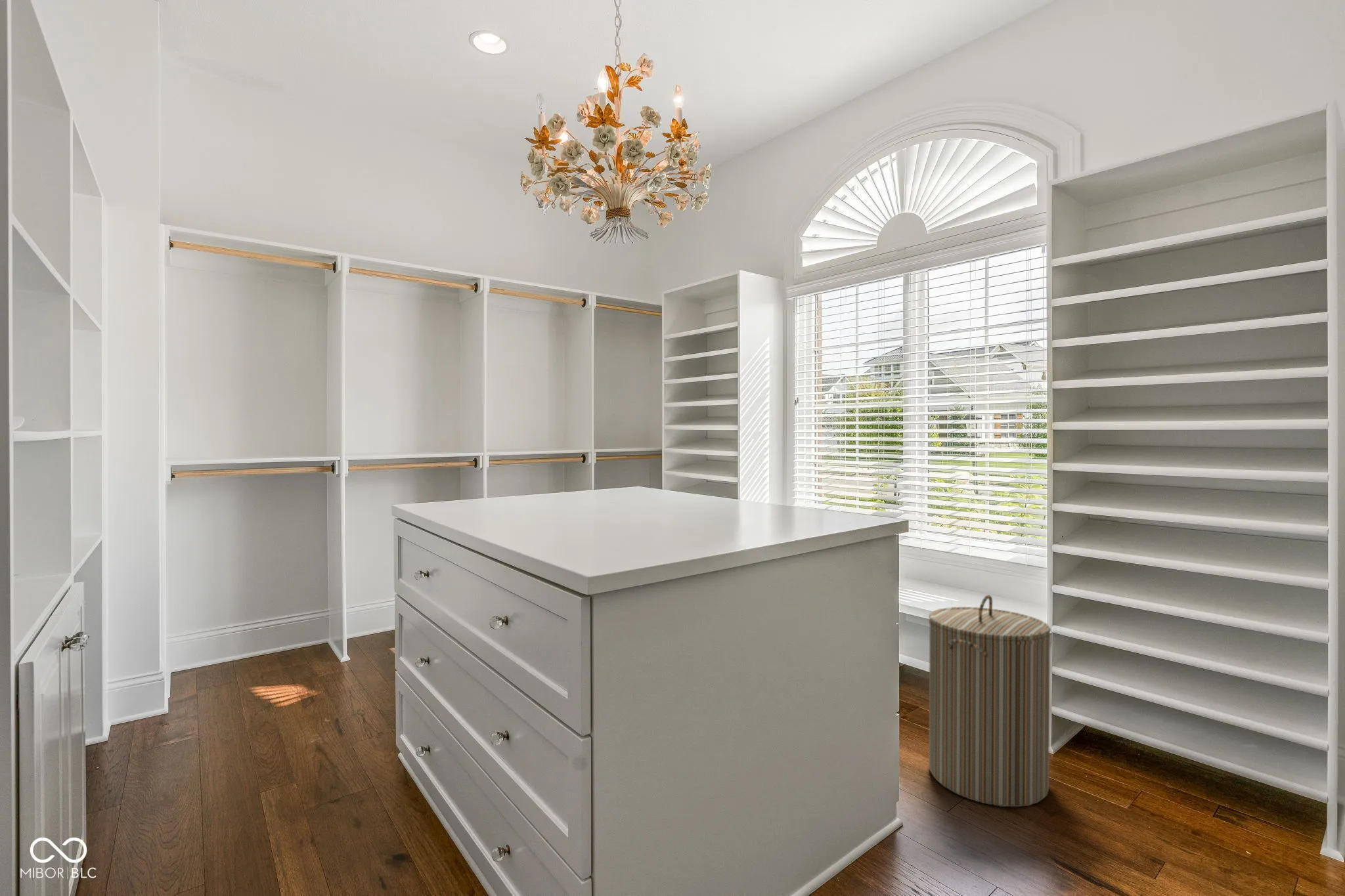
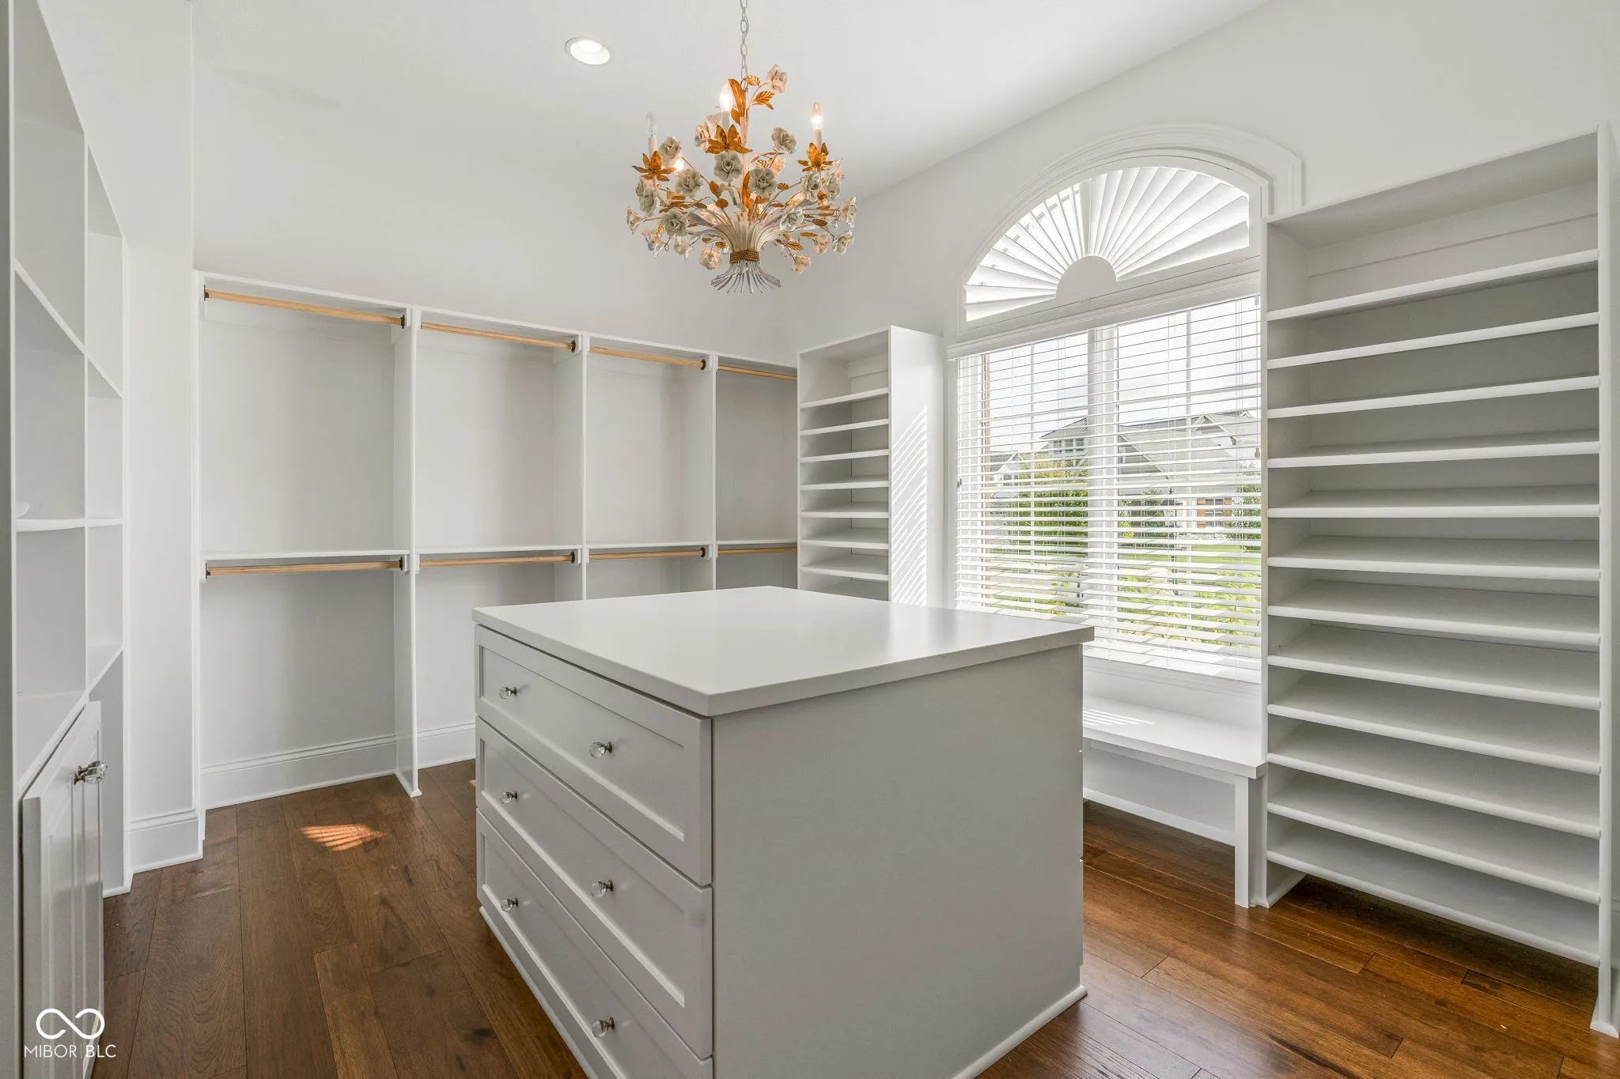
- laundry hamper [928,594,1051,807]
